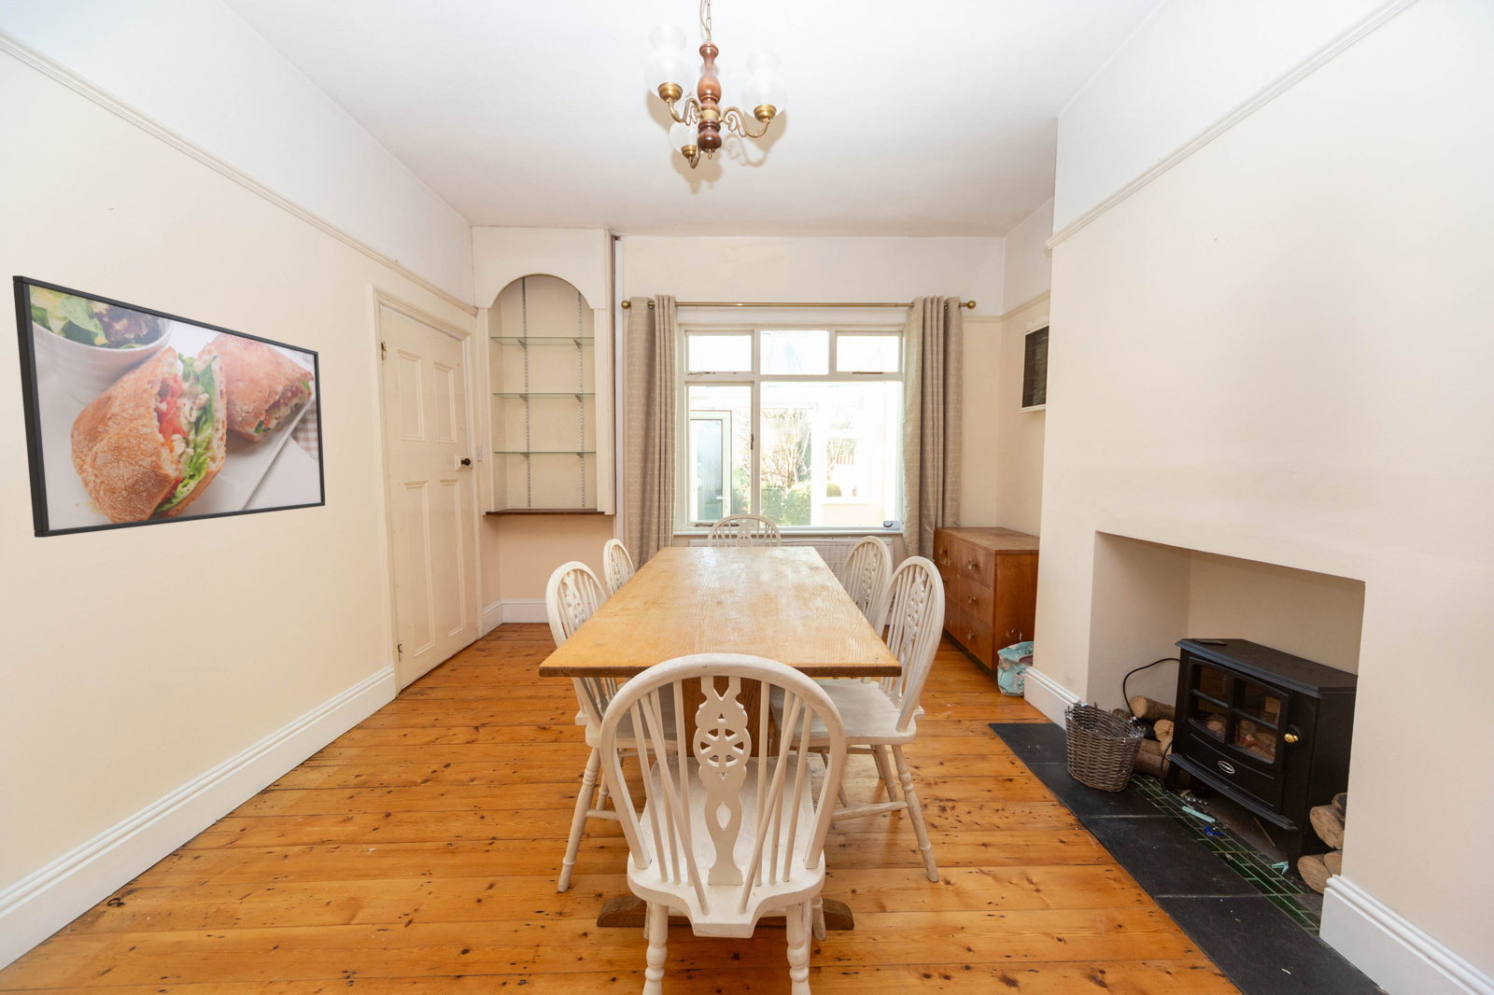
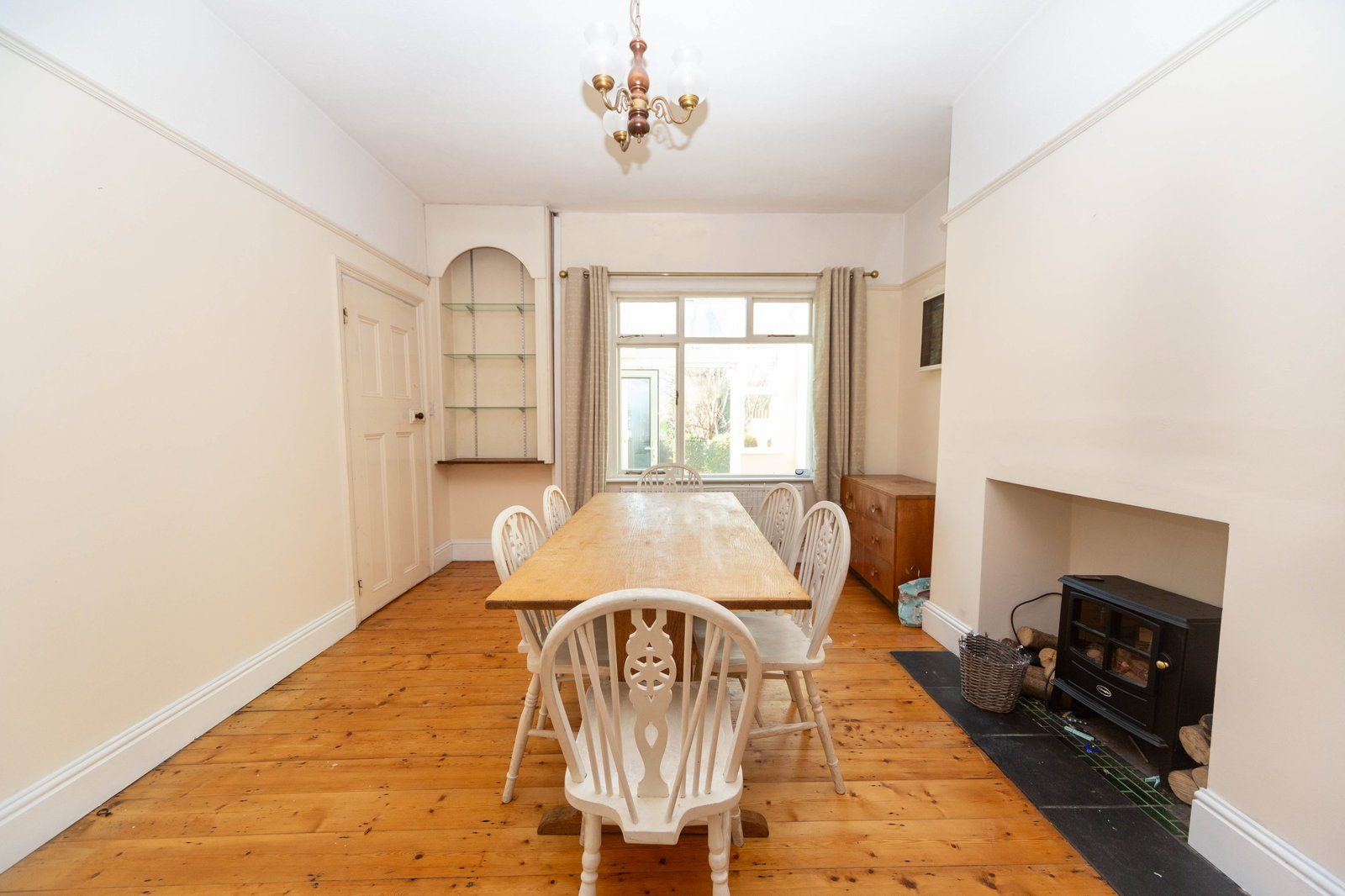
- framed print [11,274,325,539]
